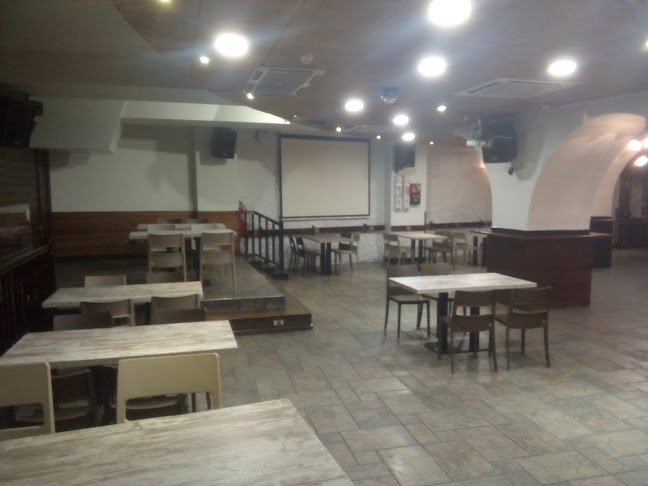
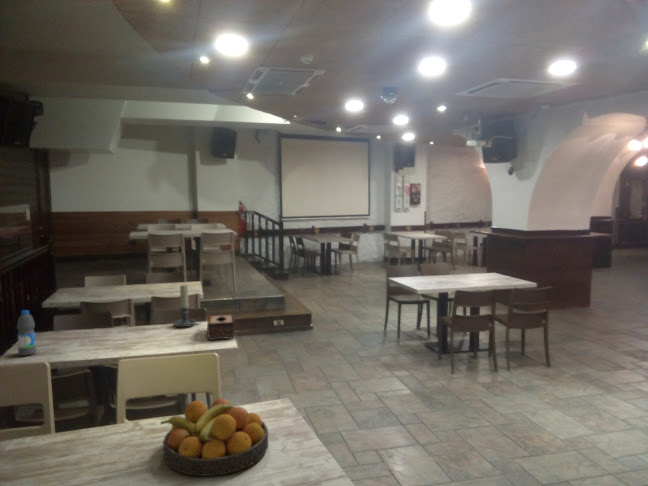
+ fruit bowl [159,397,269,477]
+ water bottle [16,309,37,357]
+ tissue box [206,313,236,341]
+ candle holder [172,284,202,328]
